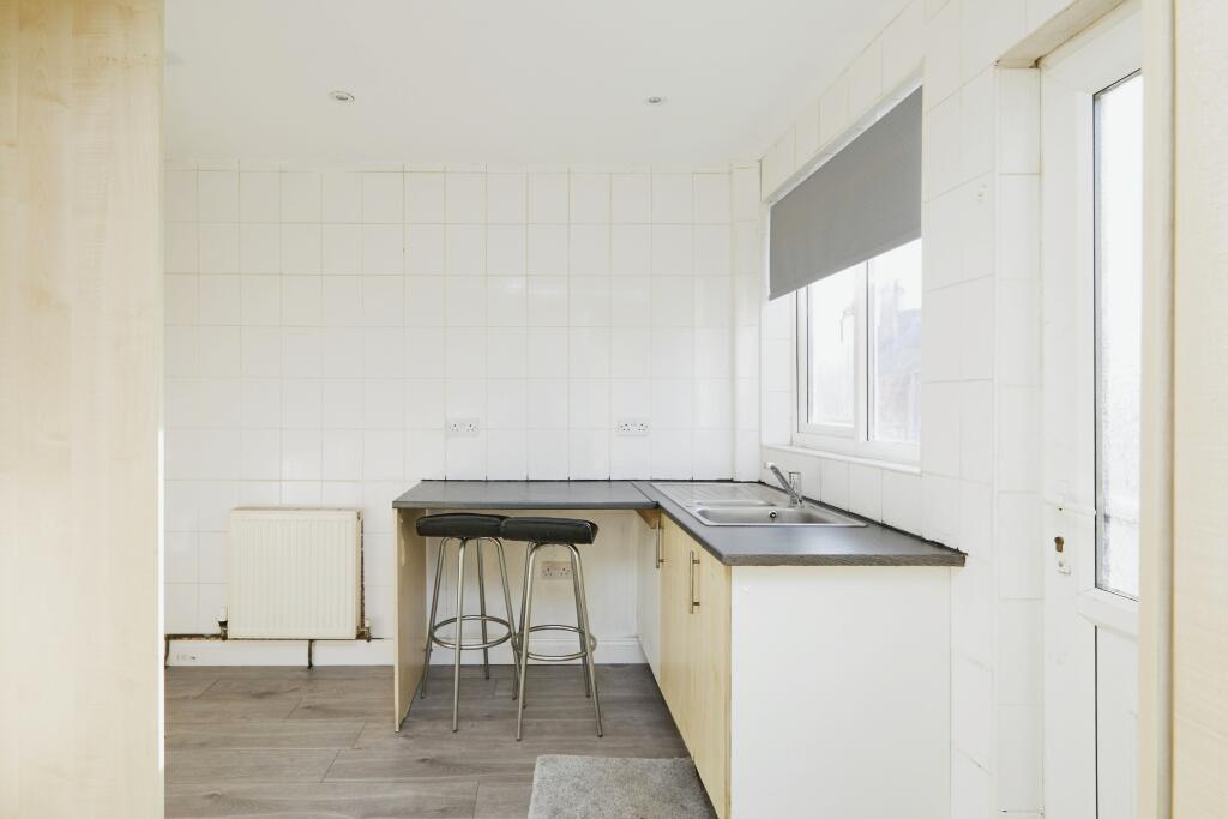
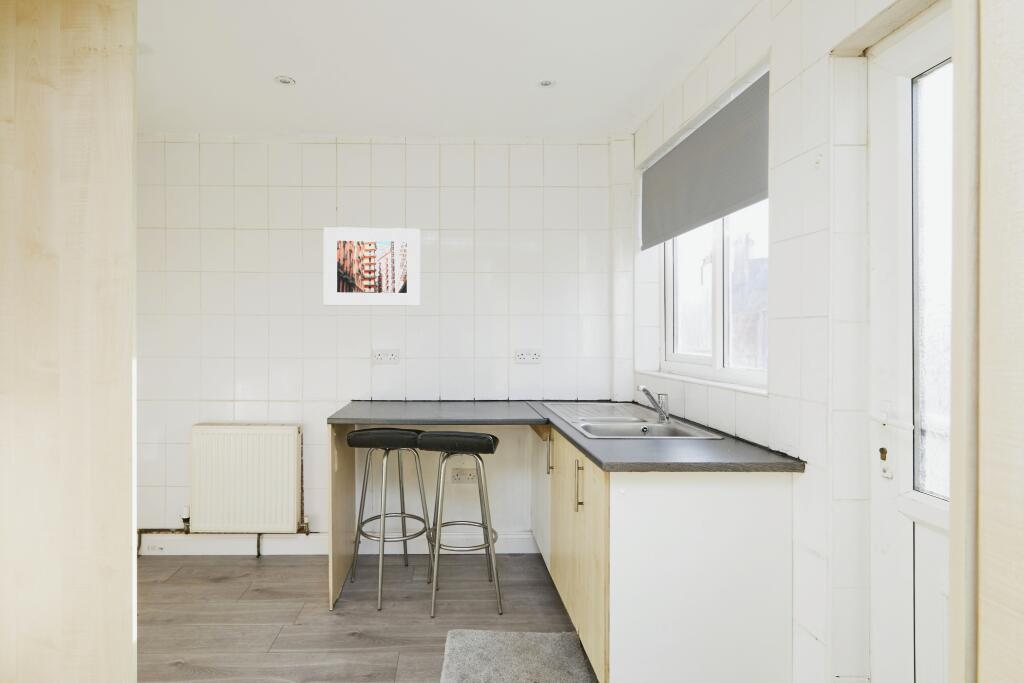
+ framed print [323,226,421,307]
